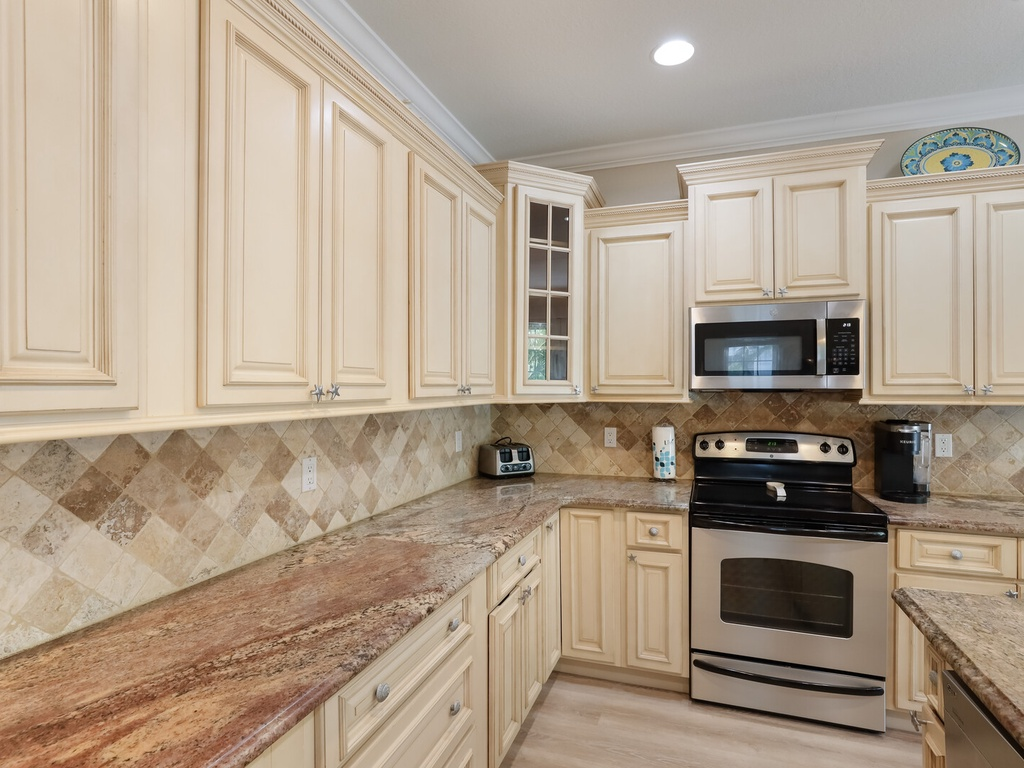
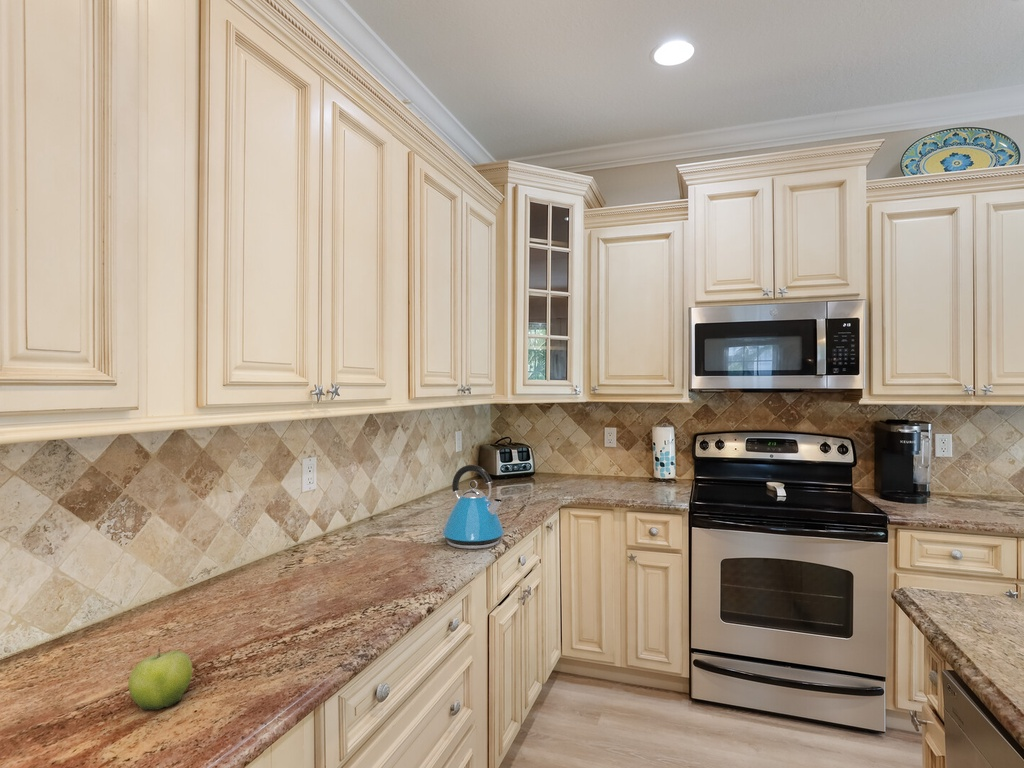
+ kettle [441,464,505,550]
+ fruit [127,647,193,711]
